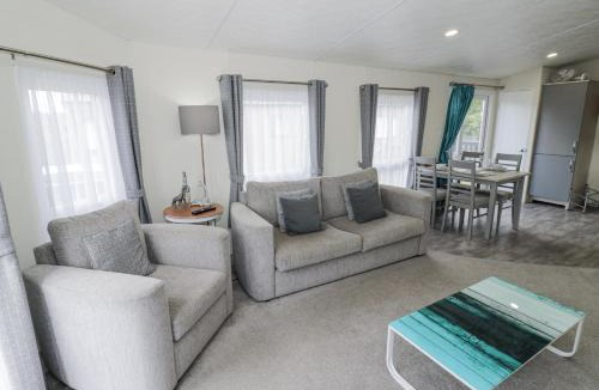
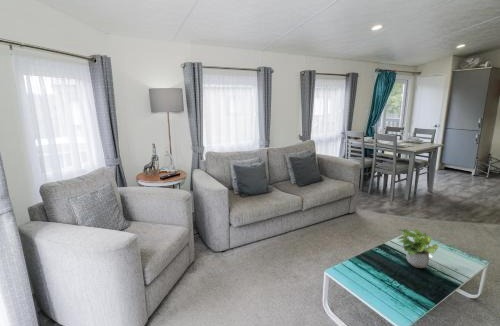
+ potted plant [397,227,439,269]
